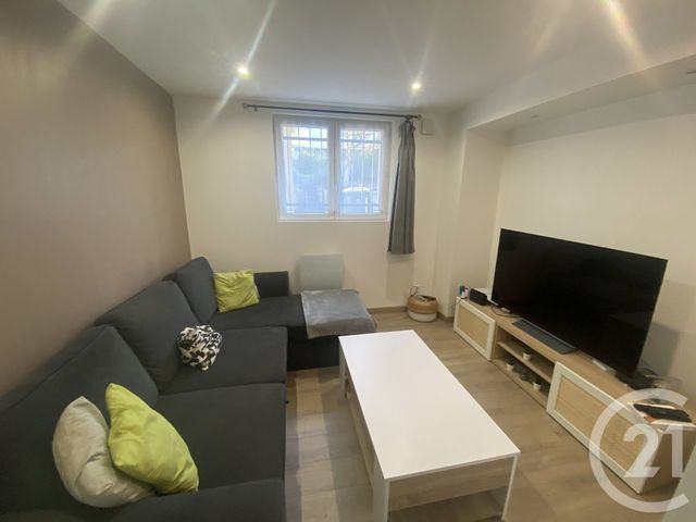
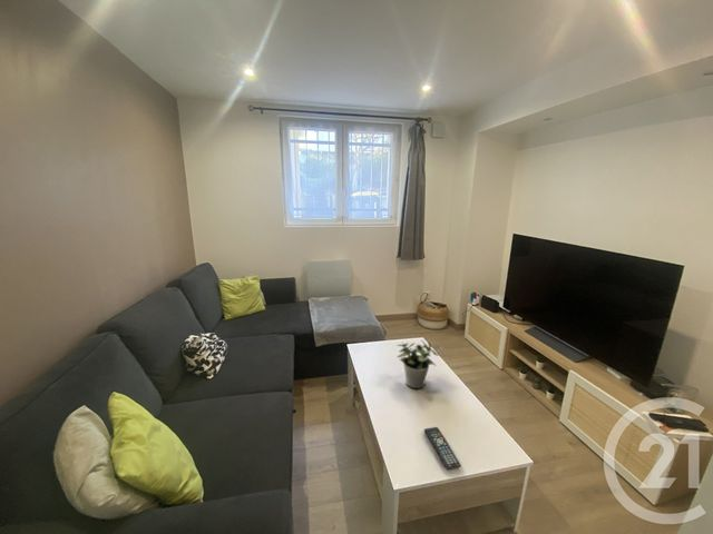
+ potted plant [395,340,440,389]
+ remote control [423,426,462,472]
